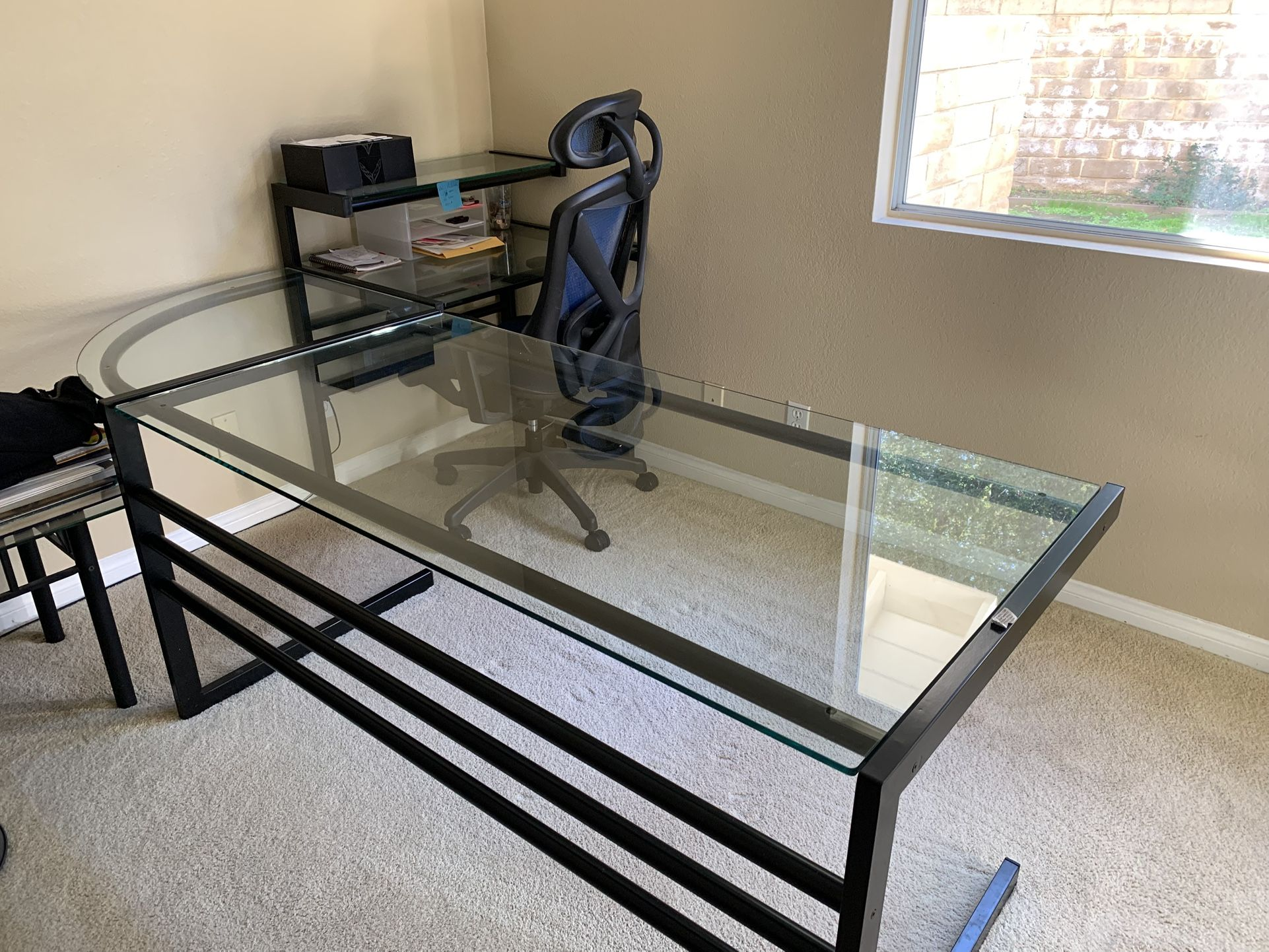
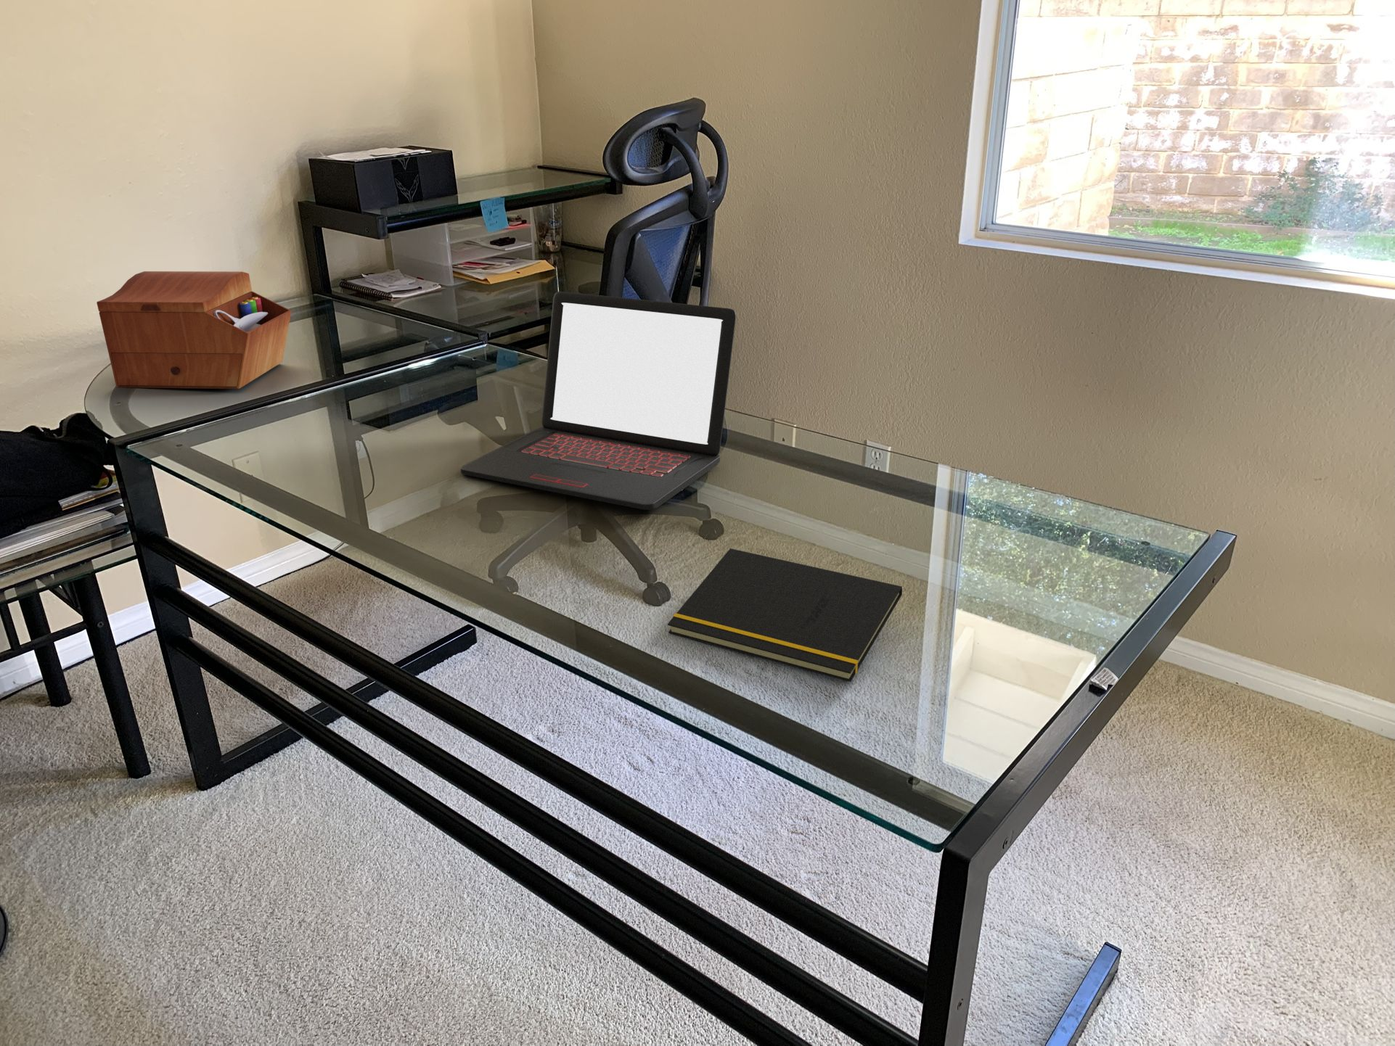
+ laptop [460,291,737,511]
+ notepad [667,547,903,682]
+ sewing box [96,270,291,390]
